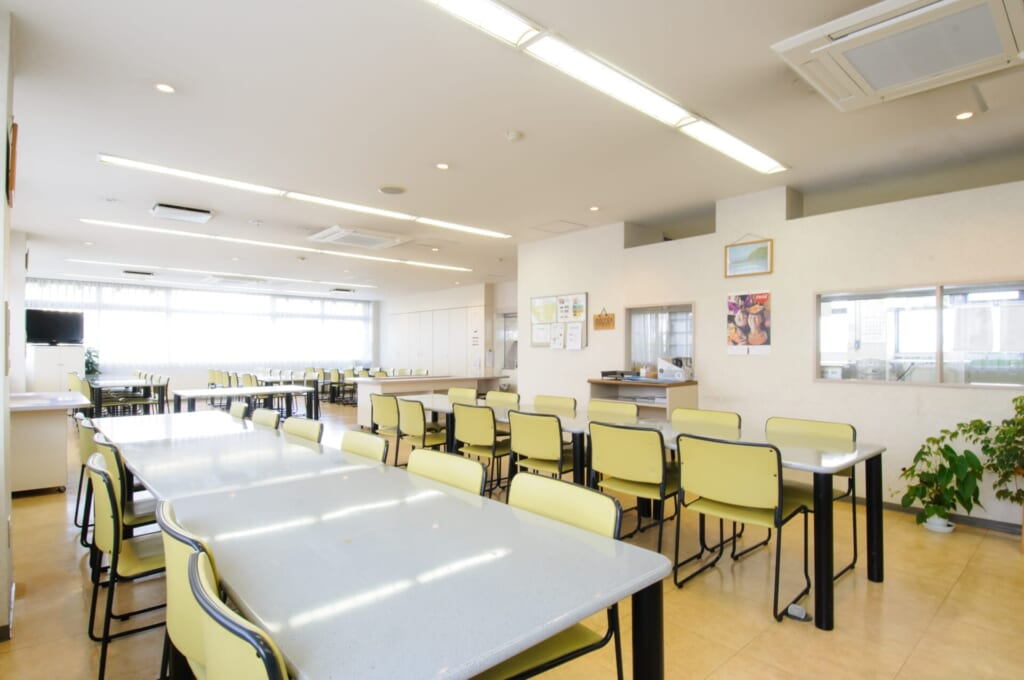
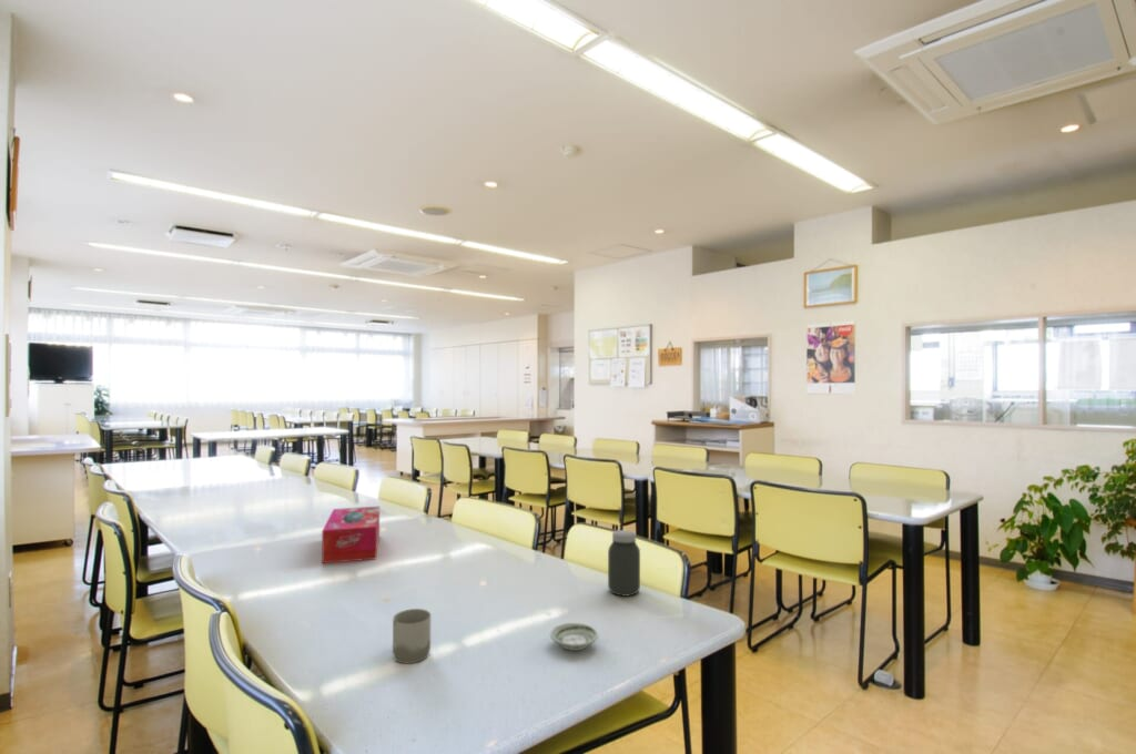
+ cup [392,608,432,664]
+ tissue box [321,506,381,564]
+ jar [607,529,641,598]
+ saucer [549,622,599,652]
